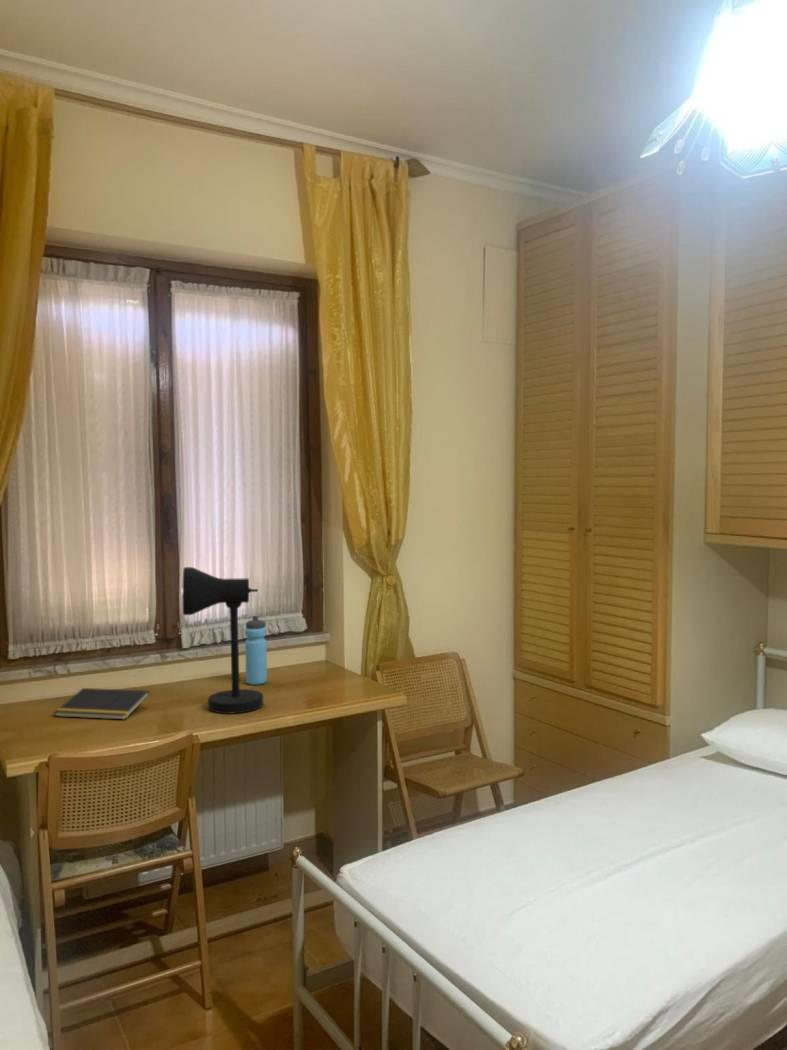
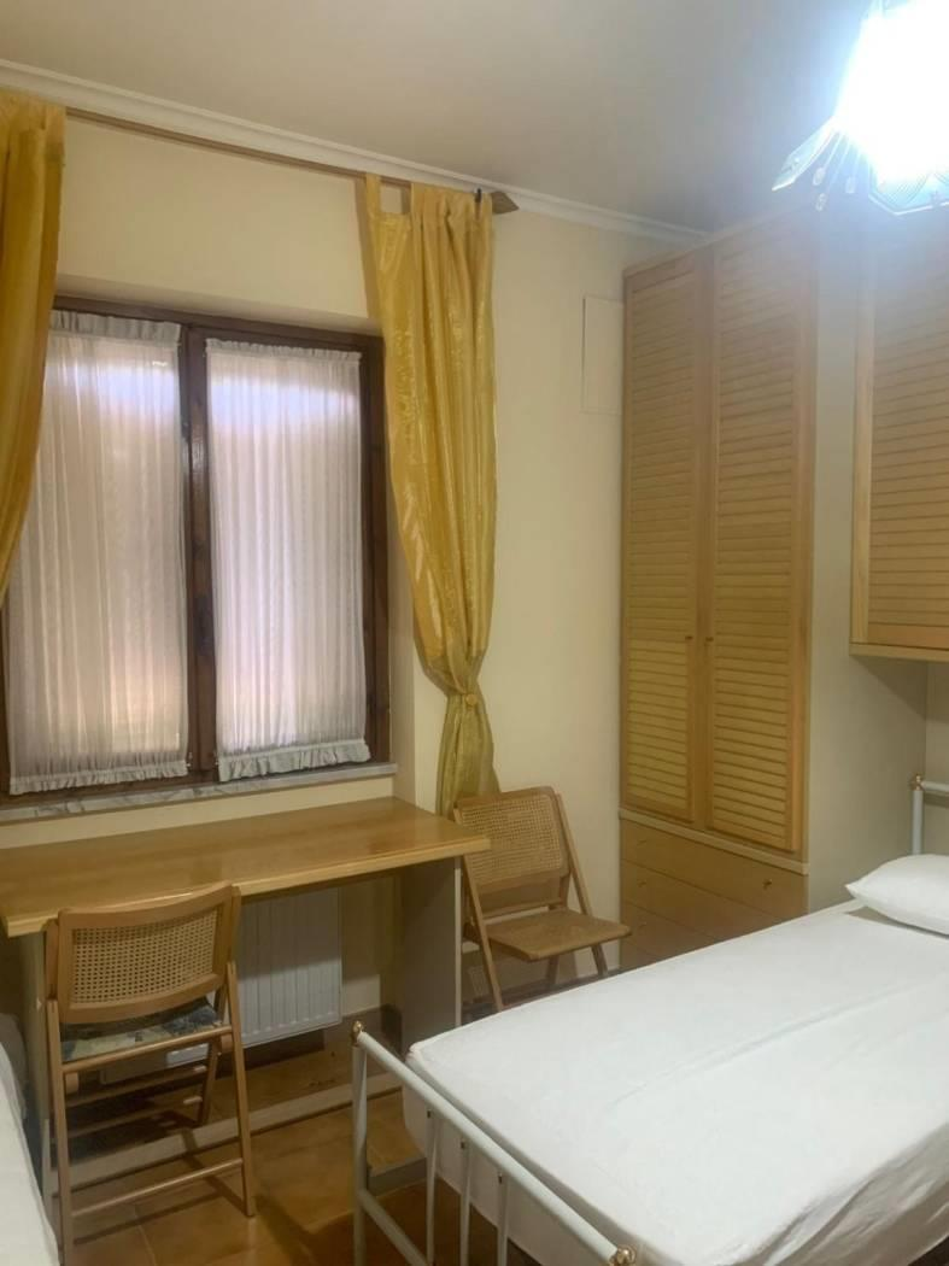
- desk lamp [181,566,264,714]
- water bottle [244,615,268,686]
- notepad [54,687,151,721]
